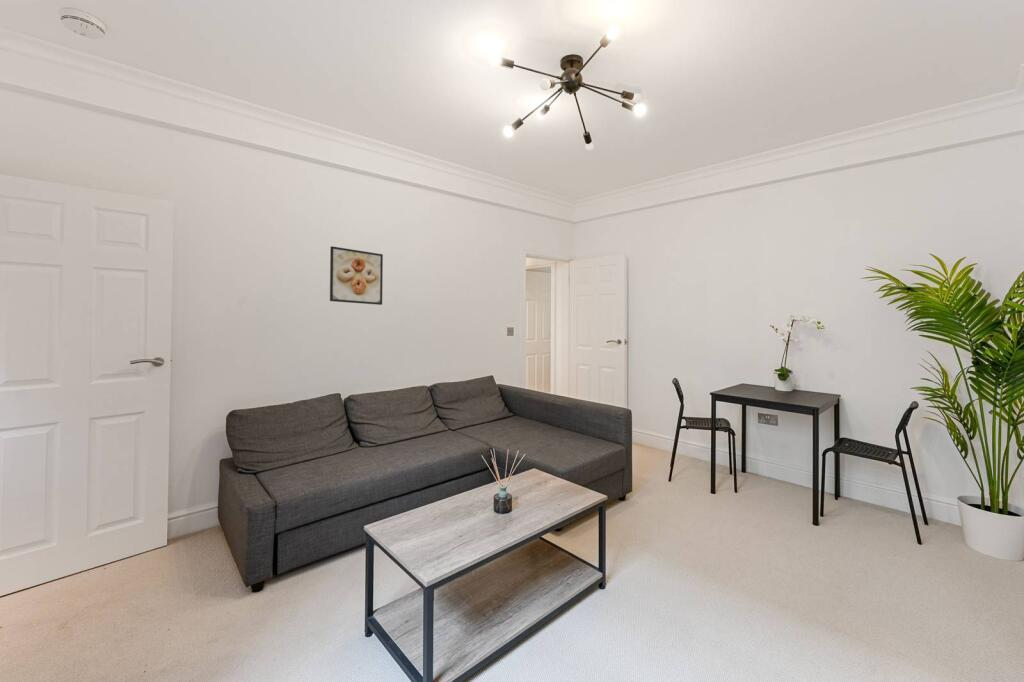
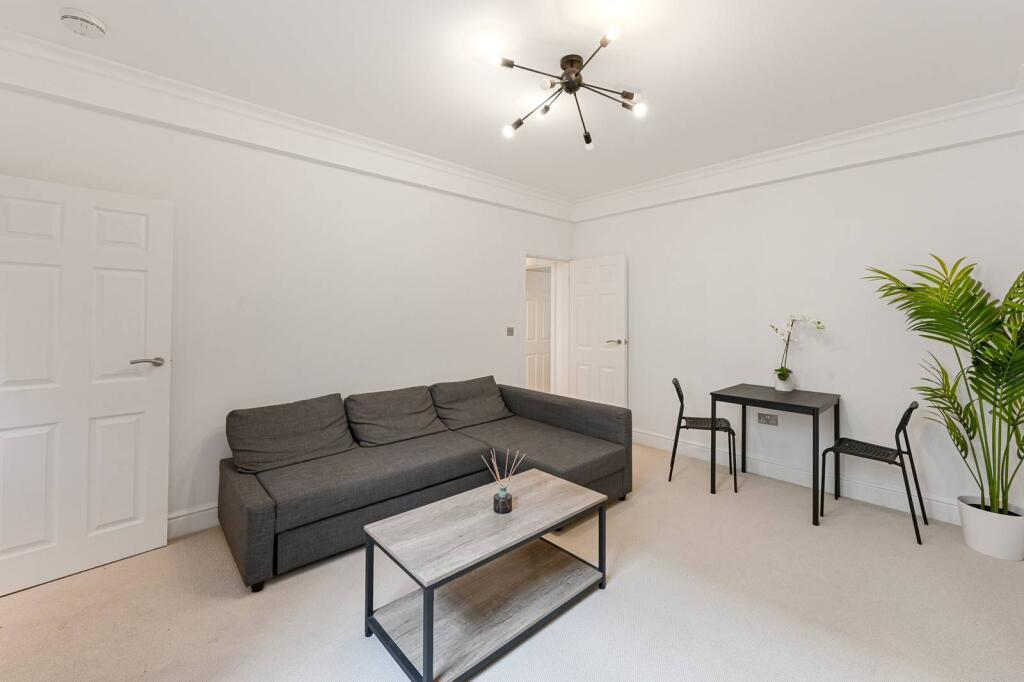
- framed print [329,245,384,306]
